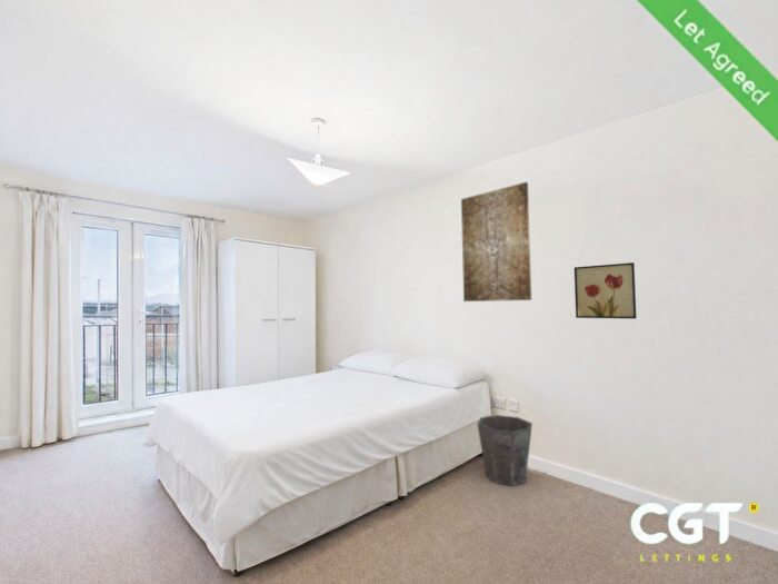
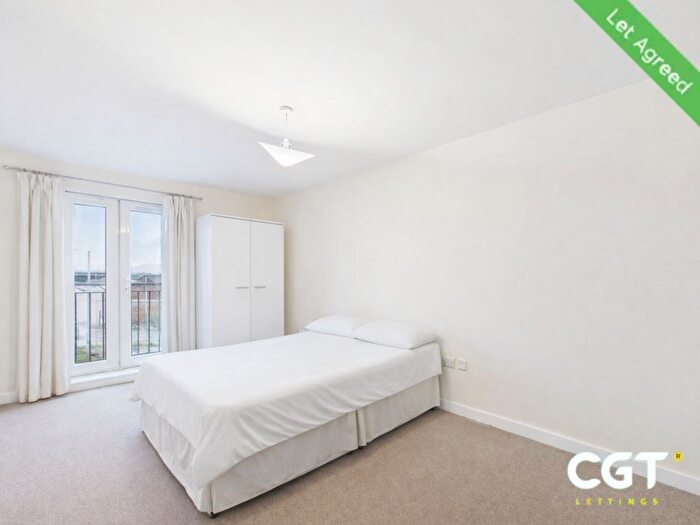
- waste bin [477,414,533,487]
- wall art [460,181,532,303]
- wall art [573,261,638,319]
